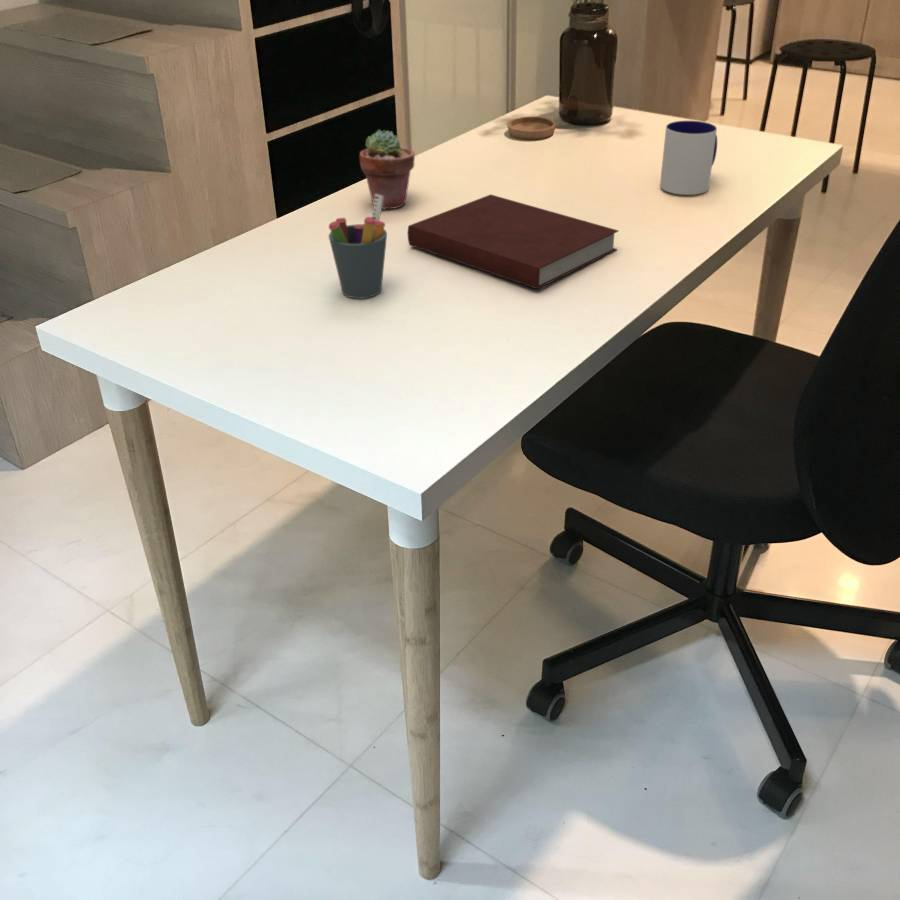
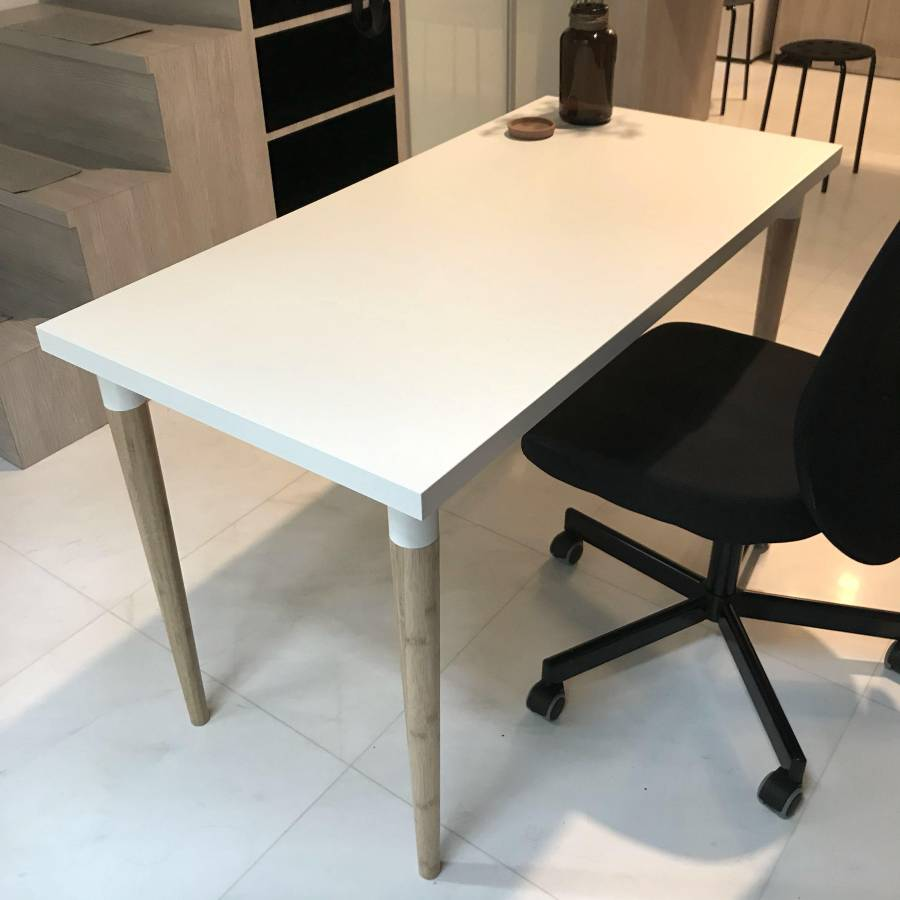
- notebook [407,193,619,290]
- potted succulent [359,129,416,211]
- mug [659,120,718,196]
- pen holder [328,194,388,299]
